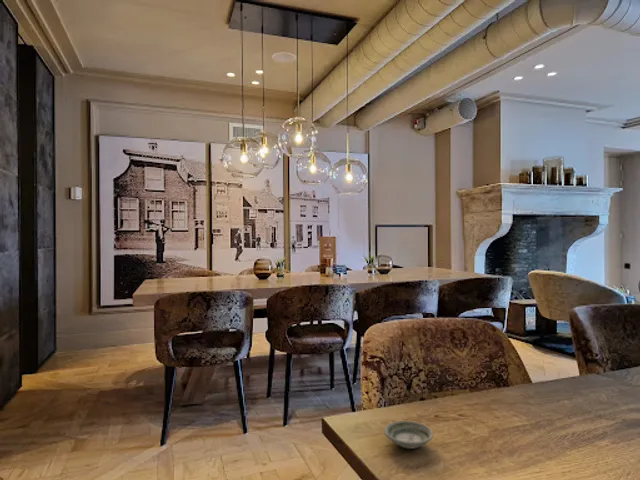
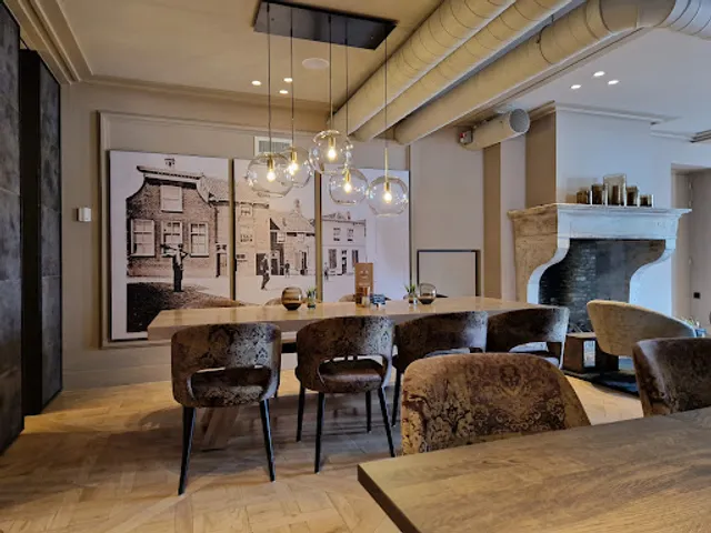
- saucer [383,420,434,450]
